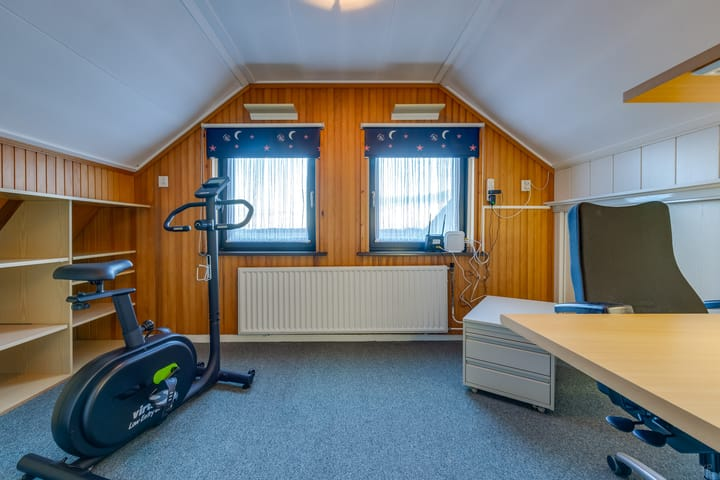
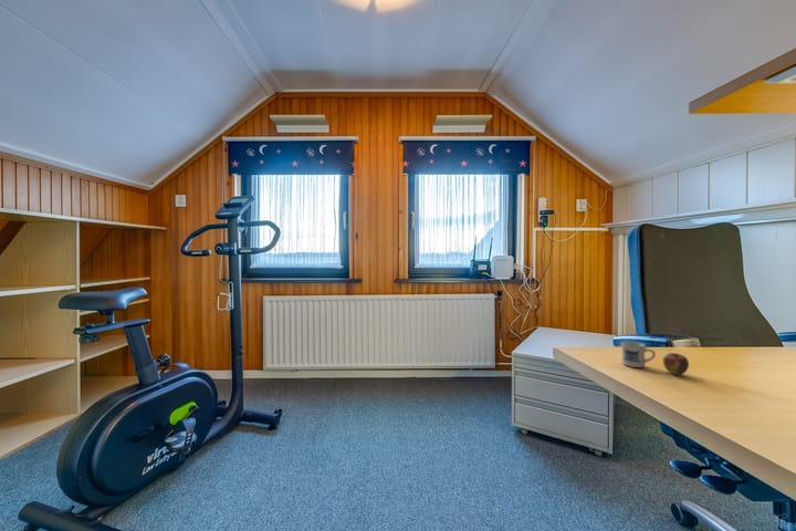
+ mug [620,341,690,375]
